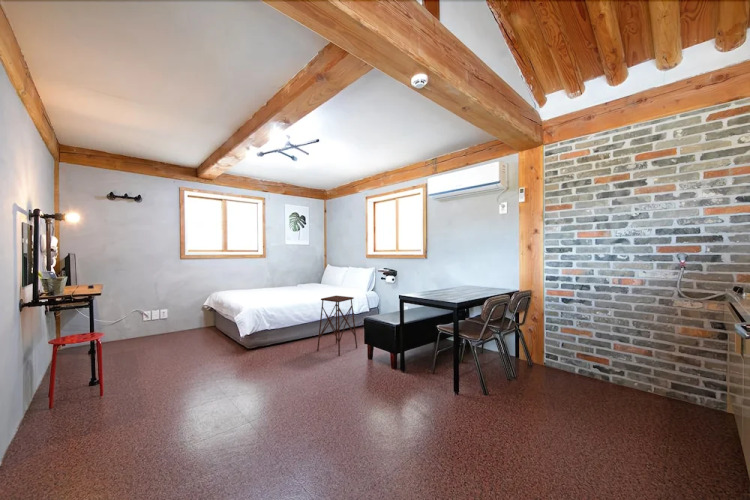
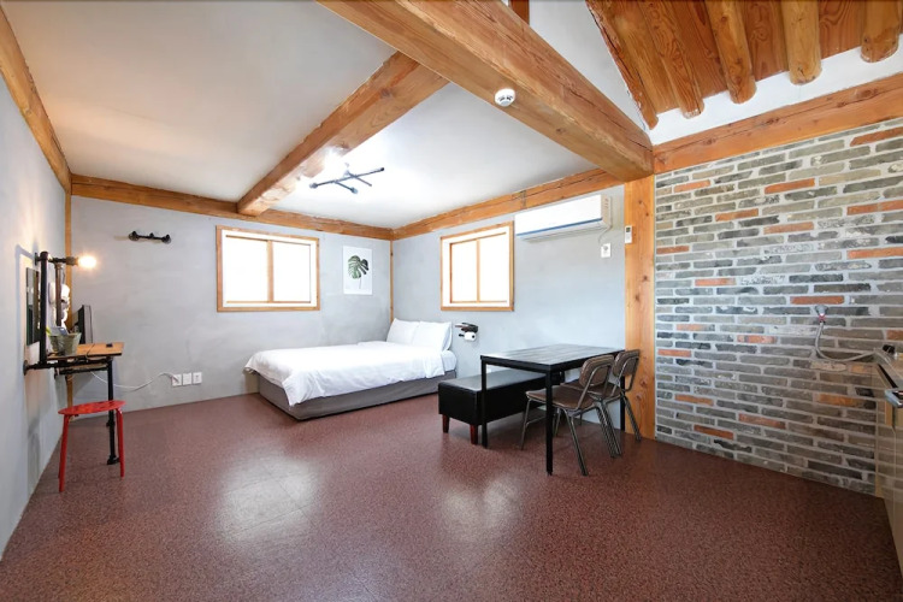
- side table [316,295,358,357]
